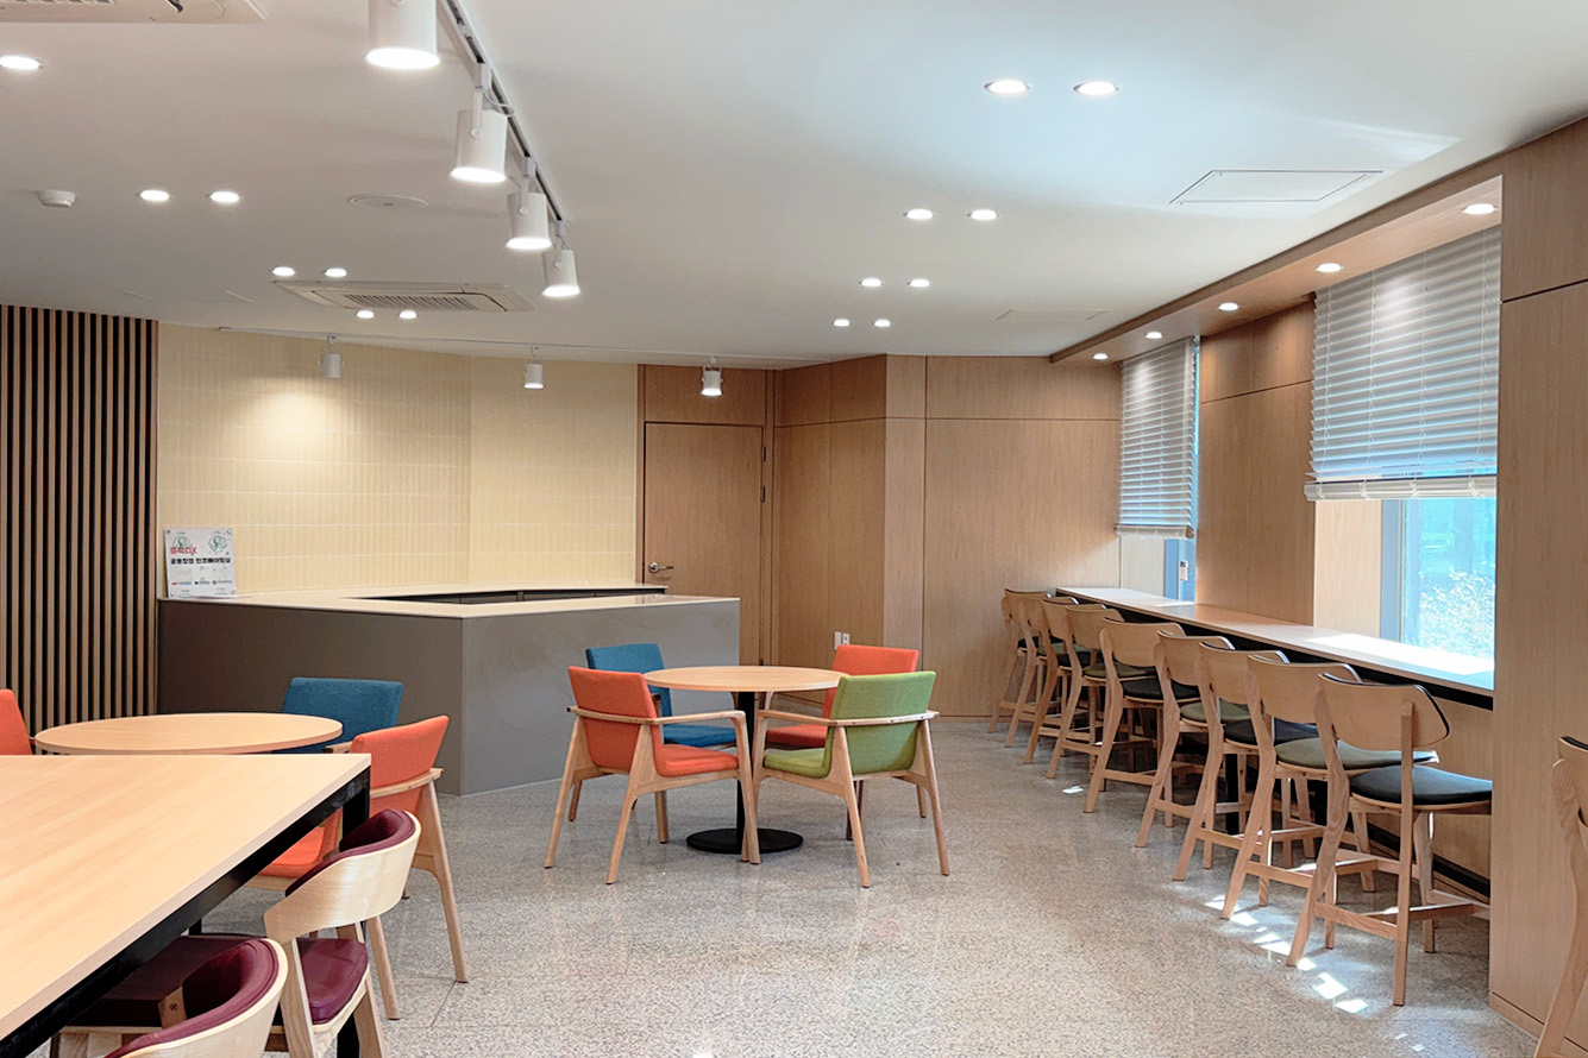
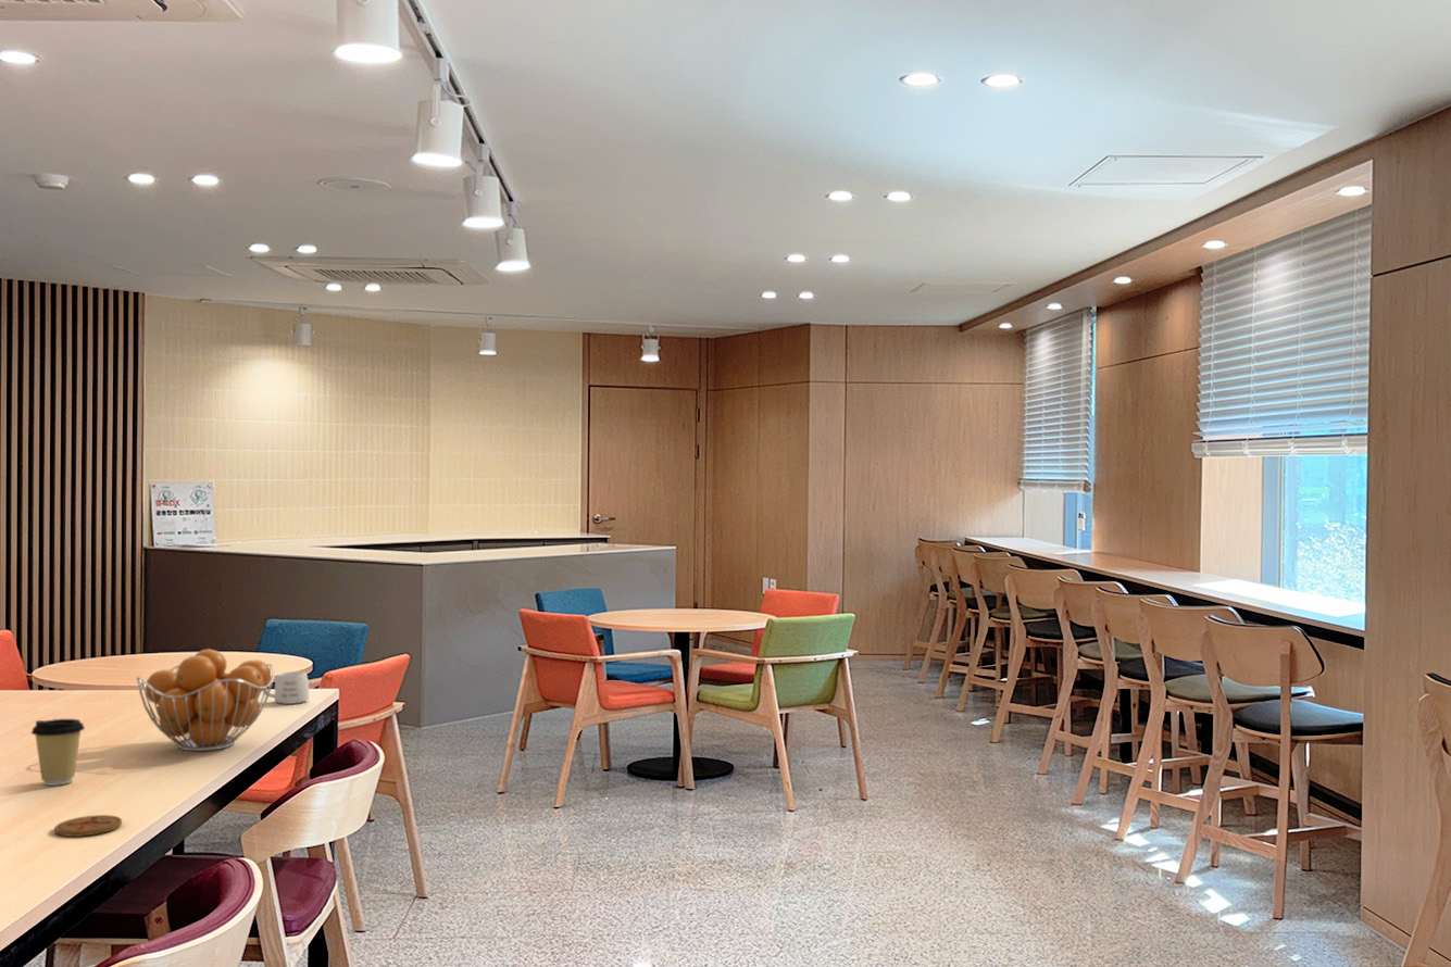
+ coaster [53,814,123,838]
+ fruit basket [136,648,276,752]
+ mug [262,670,310,705]
+ coffee cup [30,718,86,787]
